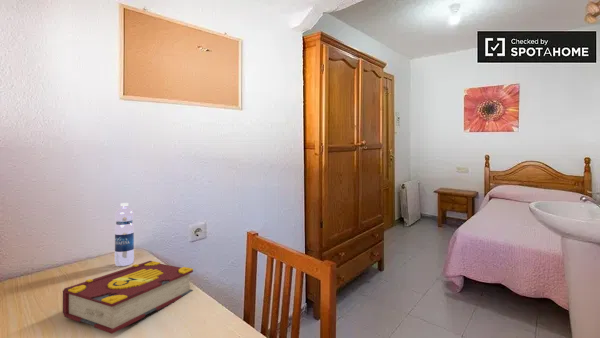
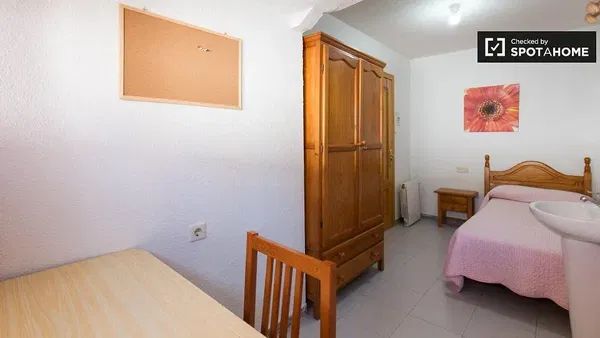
- water bottle [114,202,135,267]
- book [62,260,194,335]
